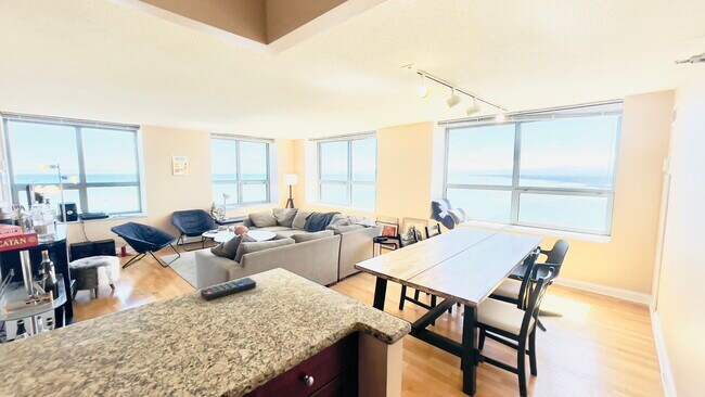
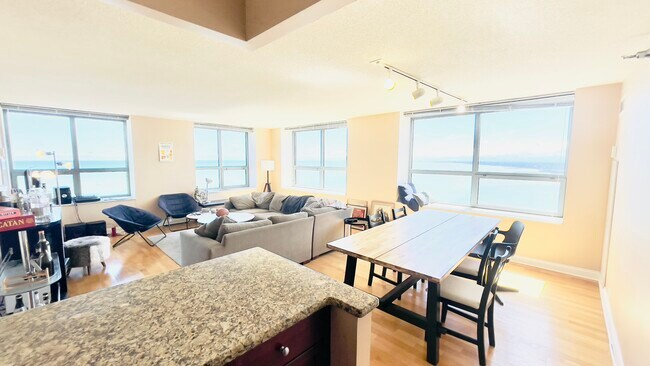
- remote control [200,277,257,302]
